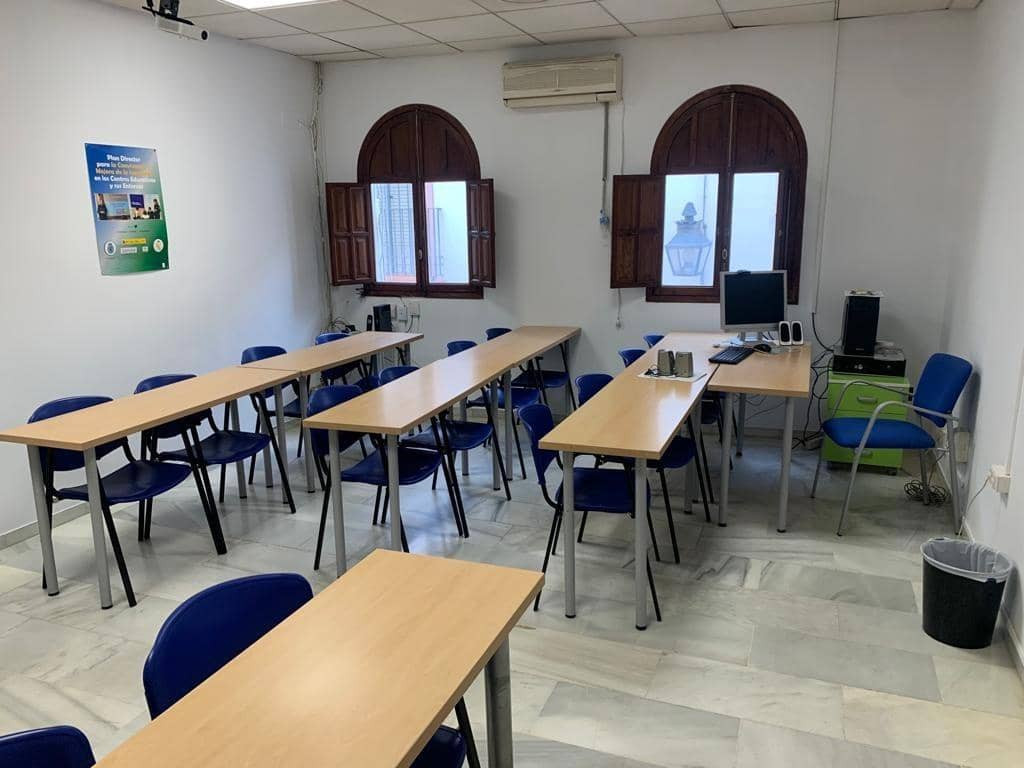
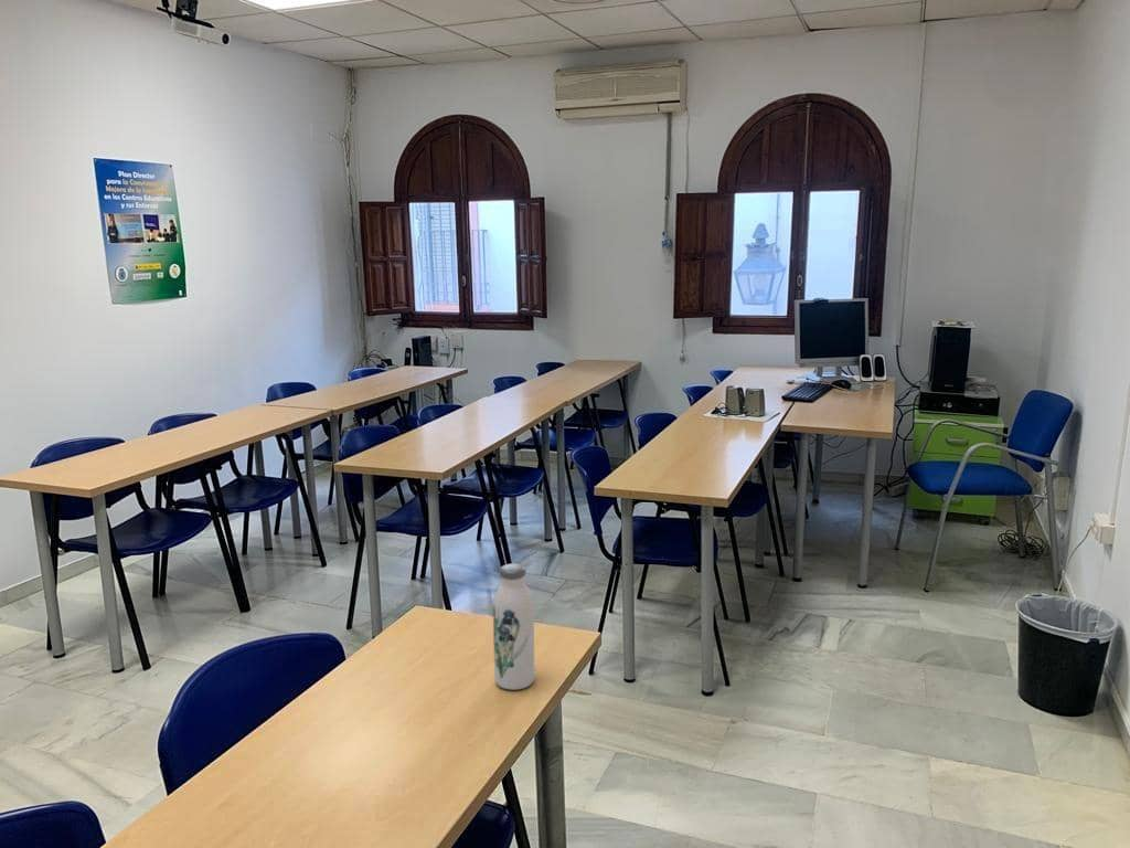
+ water bottle [492,563,535,691]
